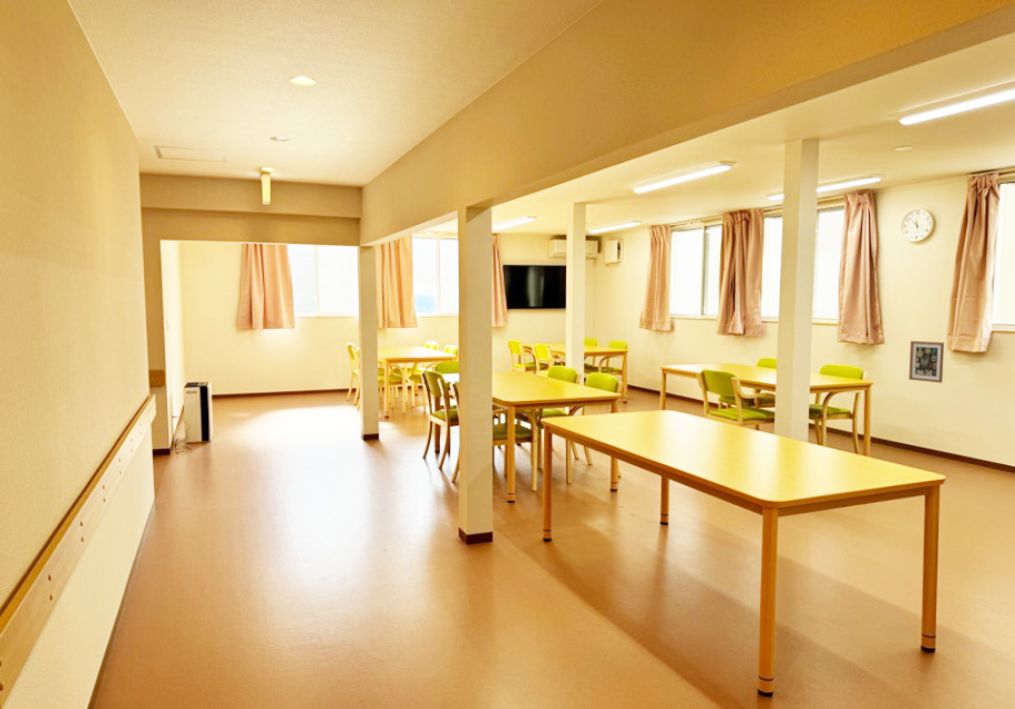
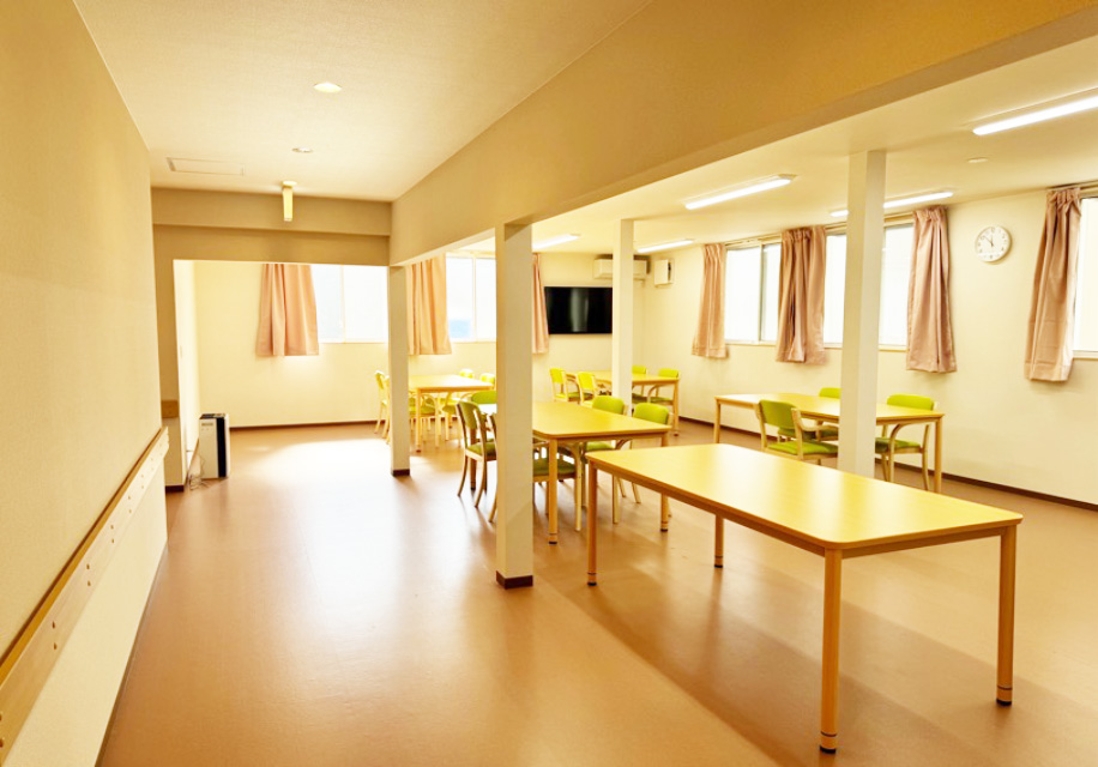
- wall art [908,340,945,384]
